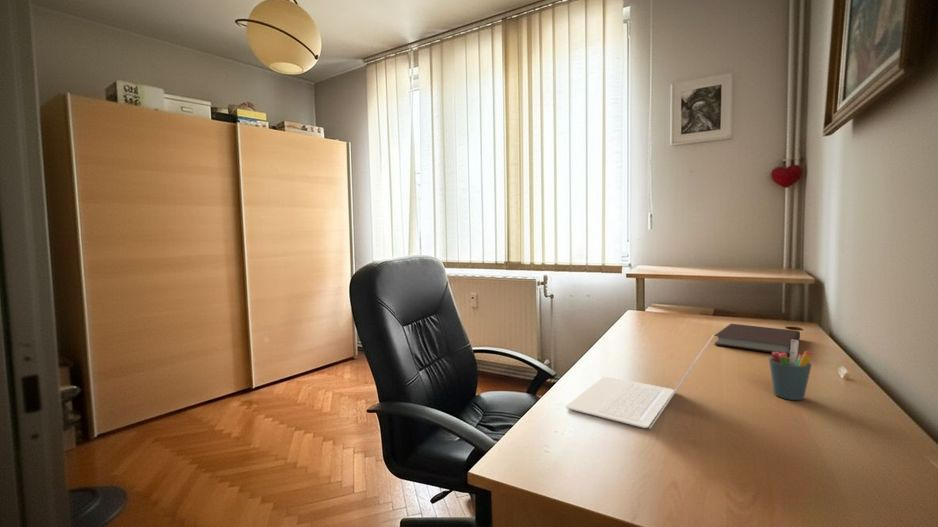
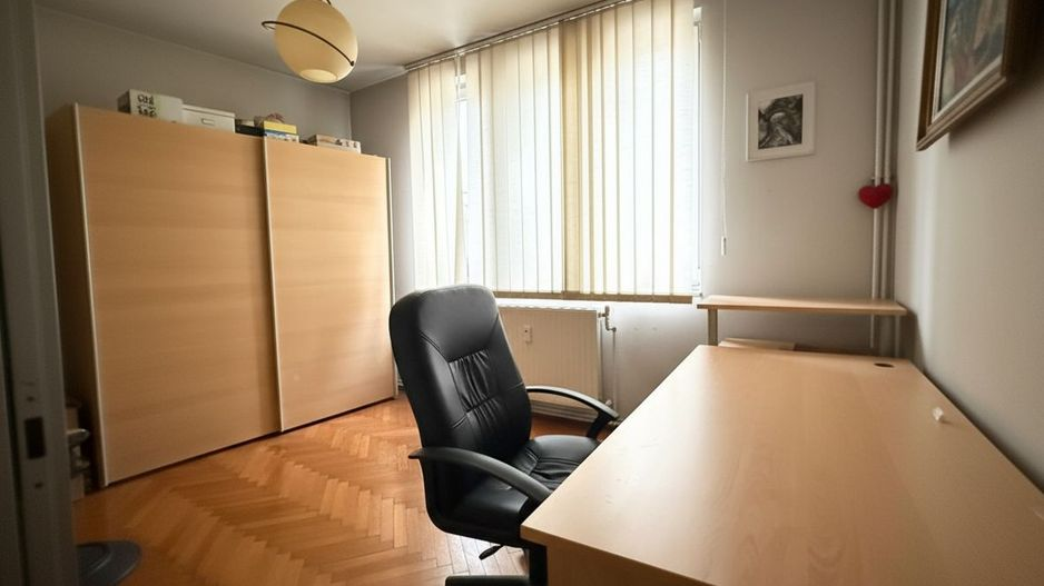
- notebook [713,323,801,356]
- pen holder [768,340,813,401]
- laptop [565,333,715,430]
